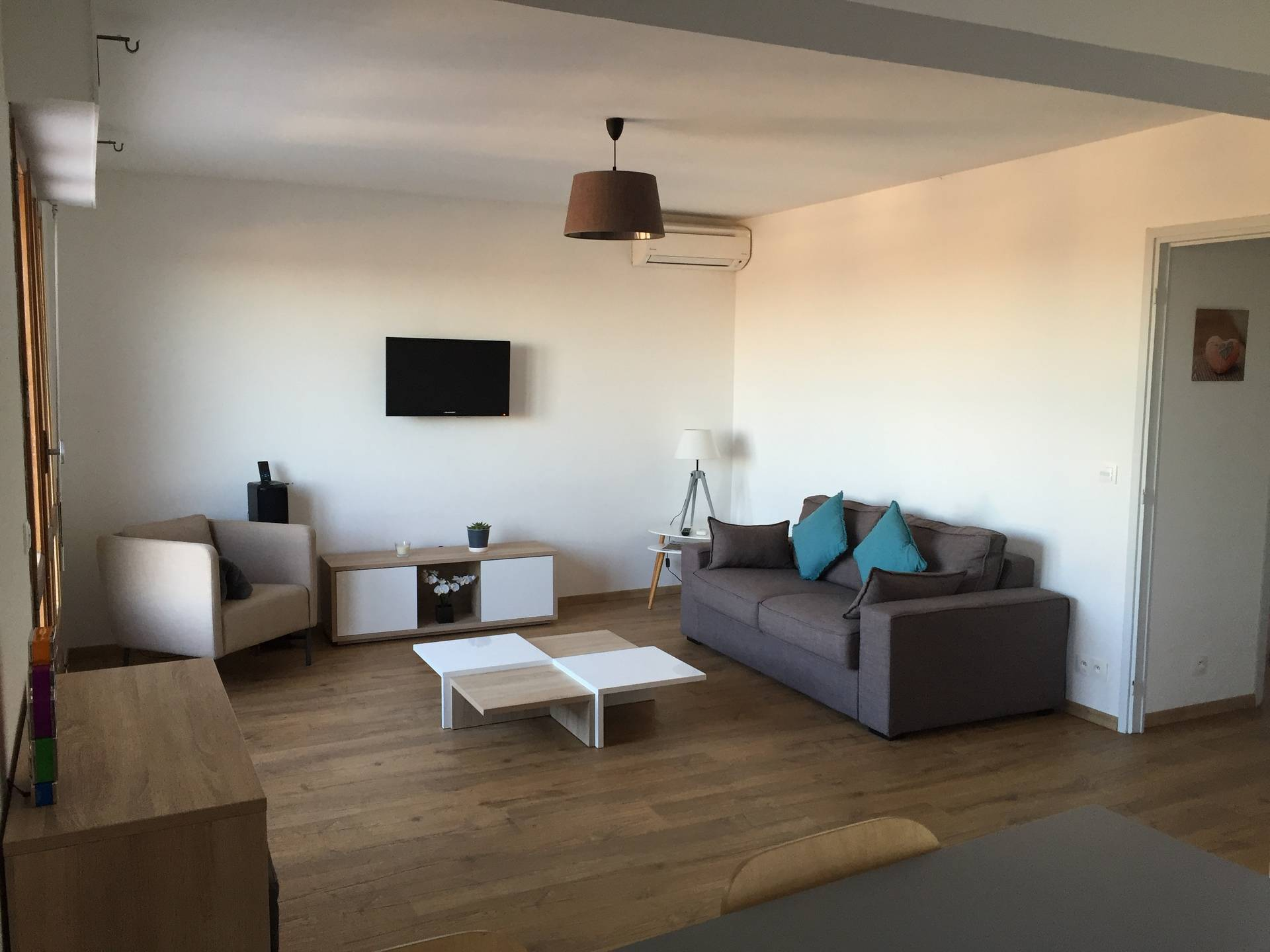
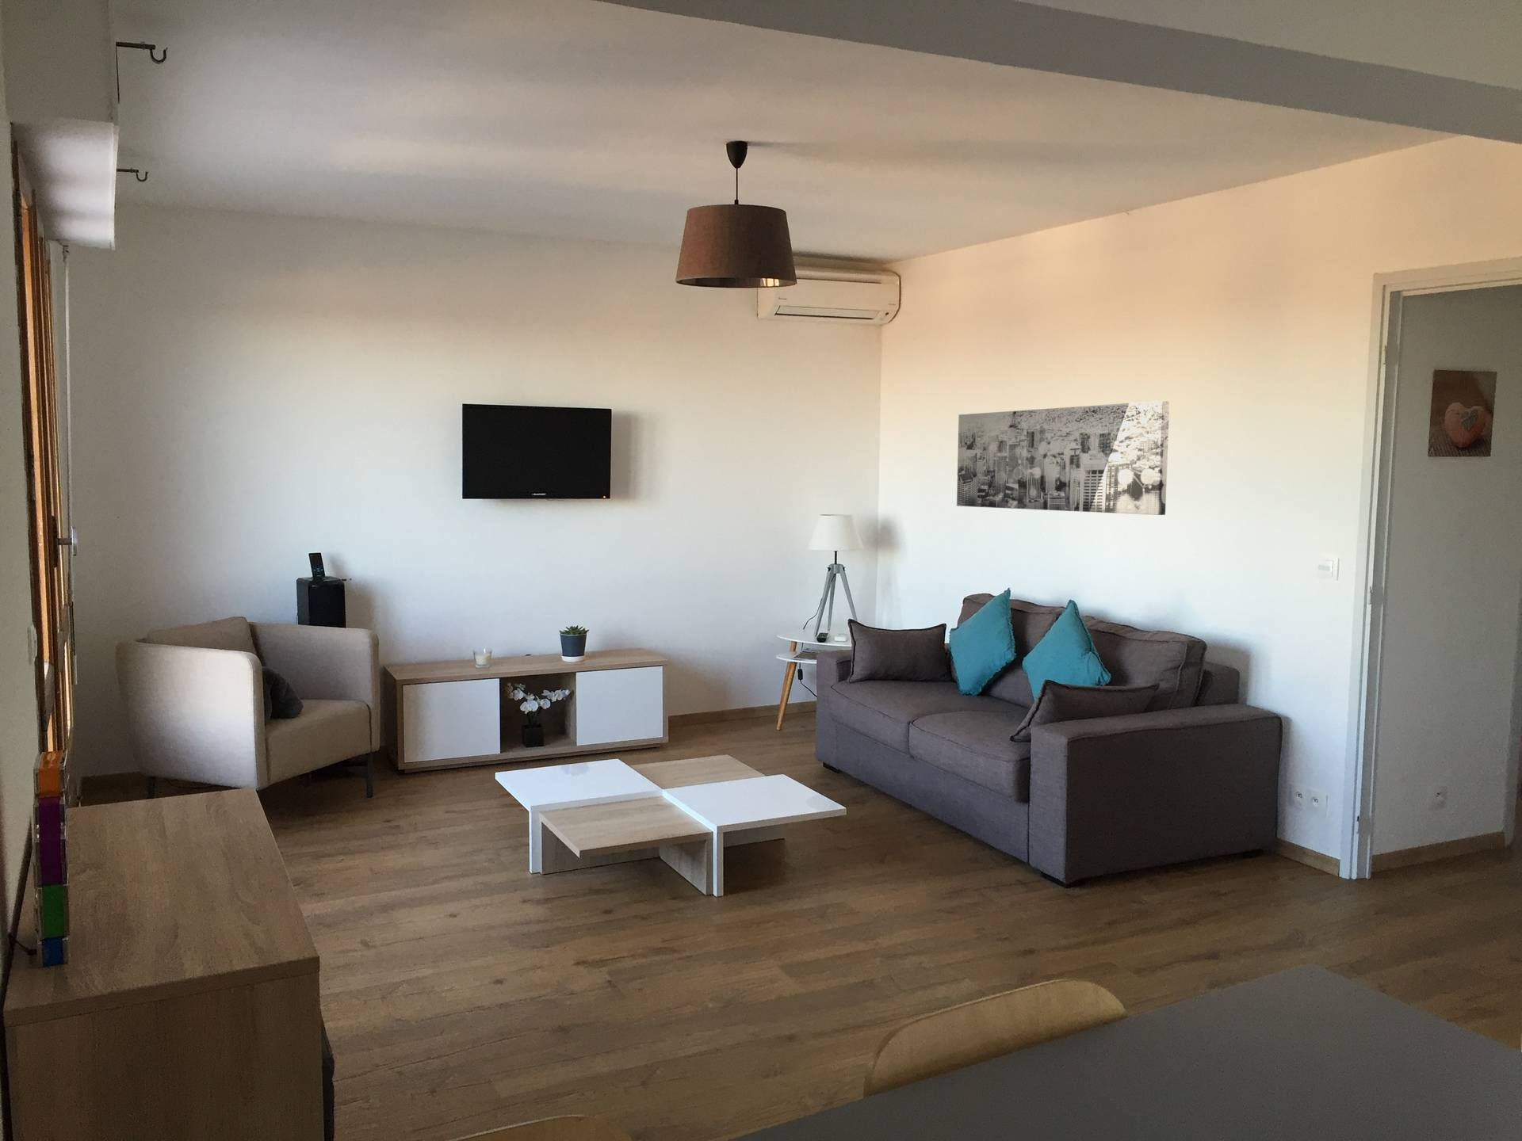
+ wall art [956,400,1170,515]
